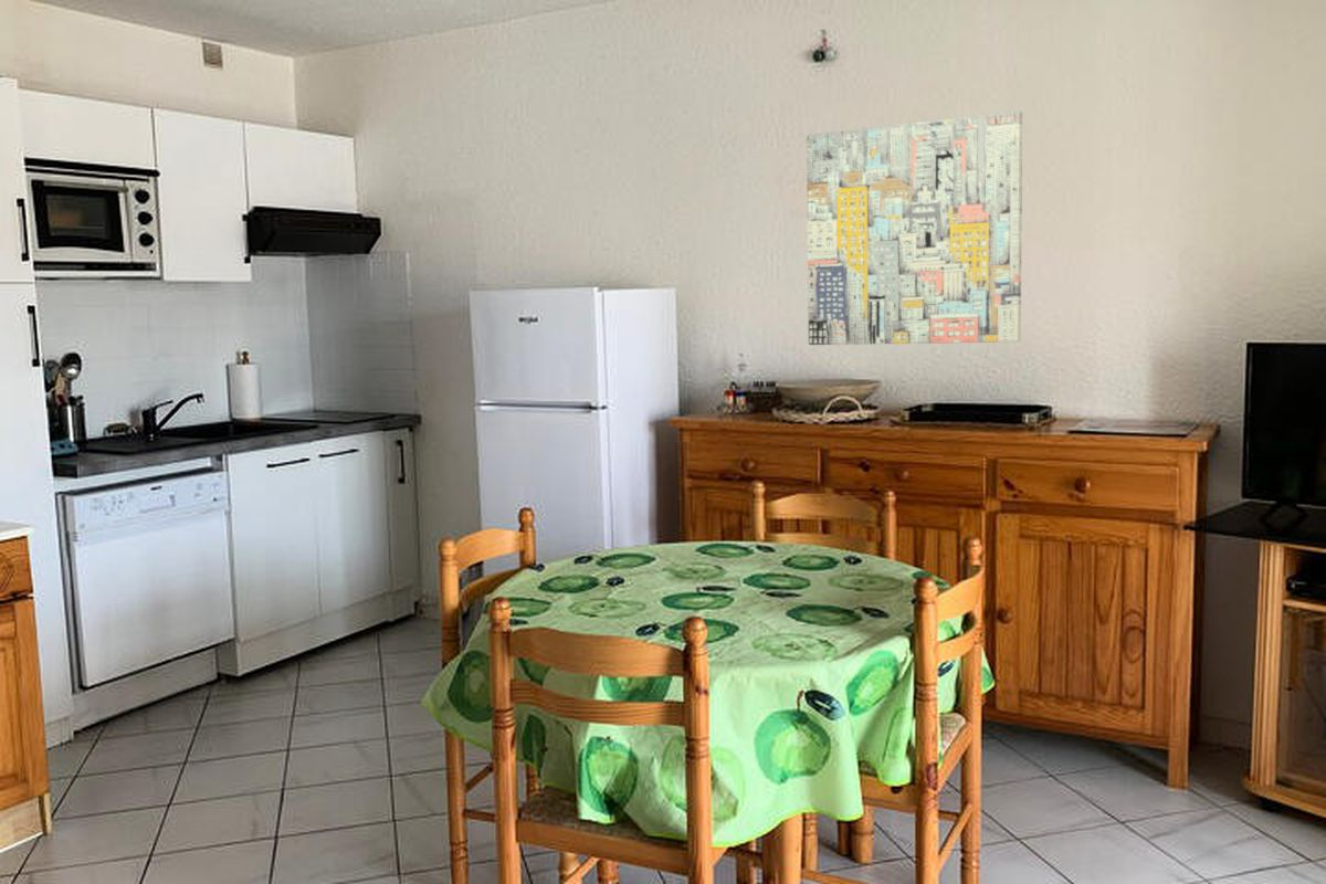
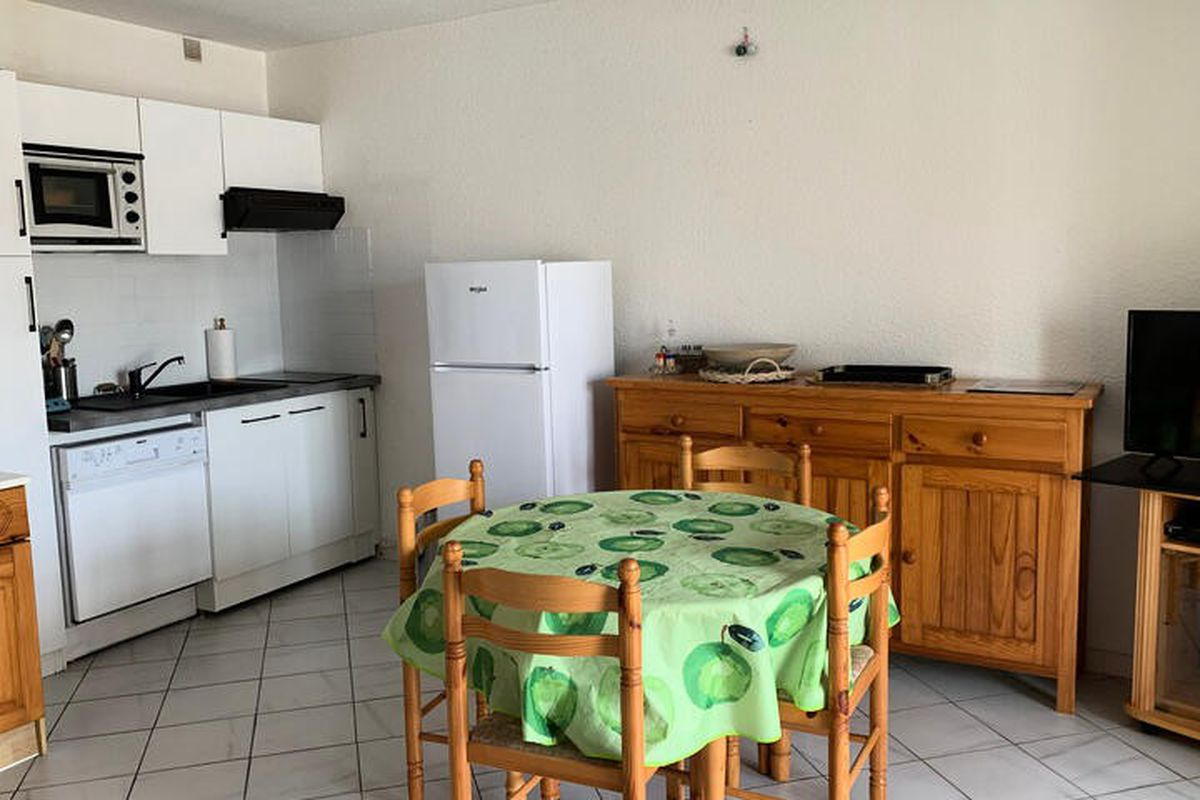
- wall art [806,109,1023,346]
